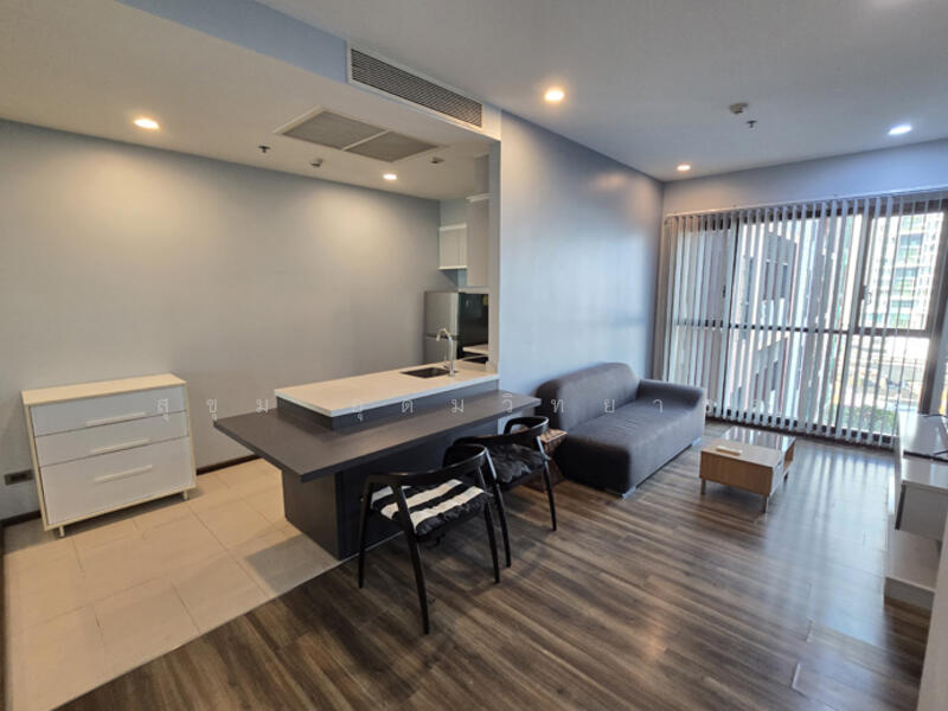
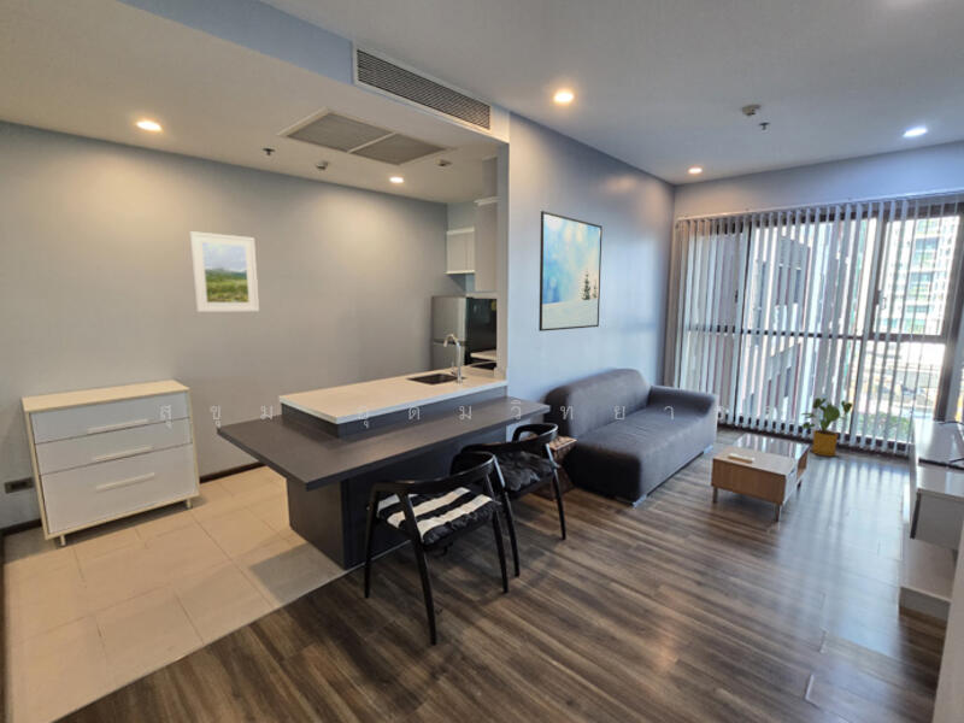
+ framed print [537,210,604,333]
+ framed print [188,230,260,313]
+ house plant [800,396,854,457]
